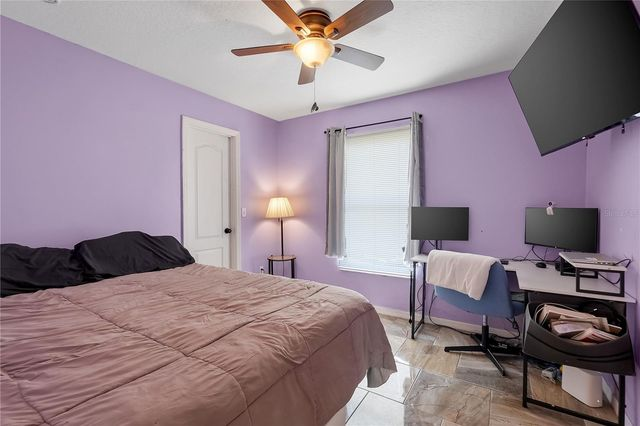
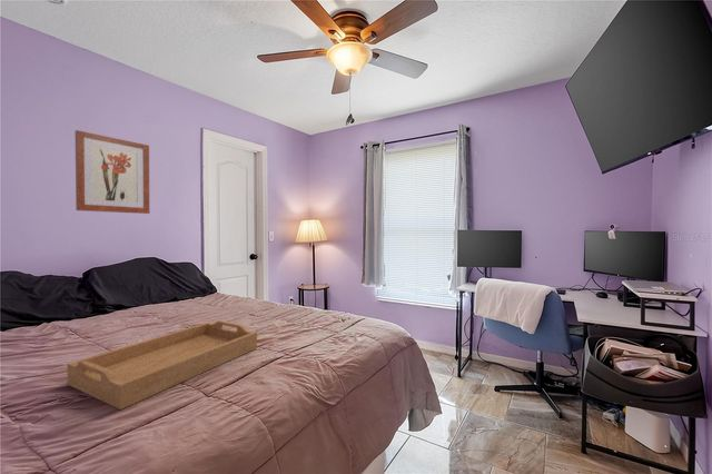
+ wall art [75,129,150,215]
+ serving tray [66,319,258,411]
